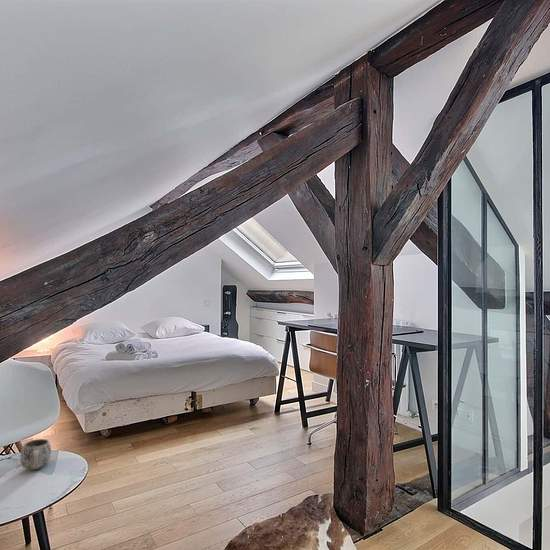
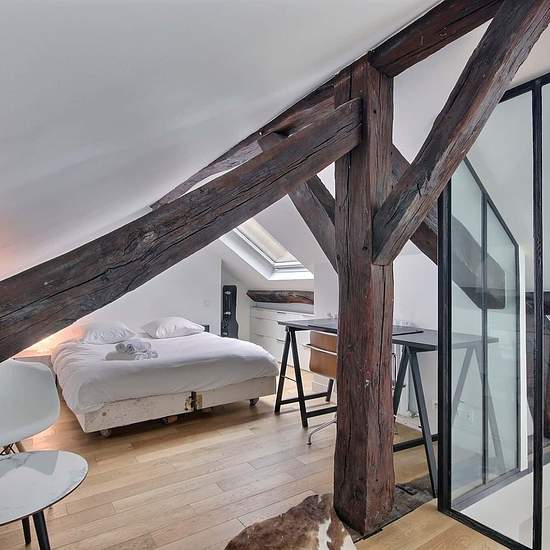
- mug [19,438,52,471]
